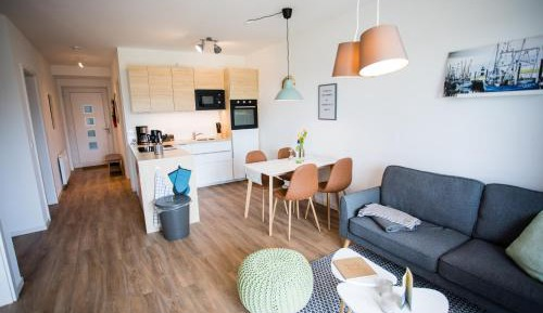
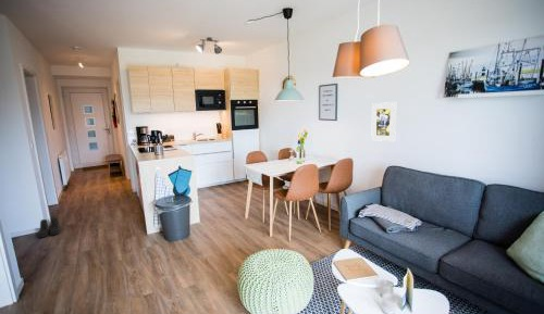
+ boots [37,216,61,239]
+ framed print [370,101,397,142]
